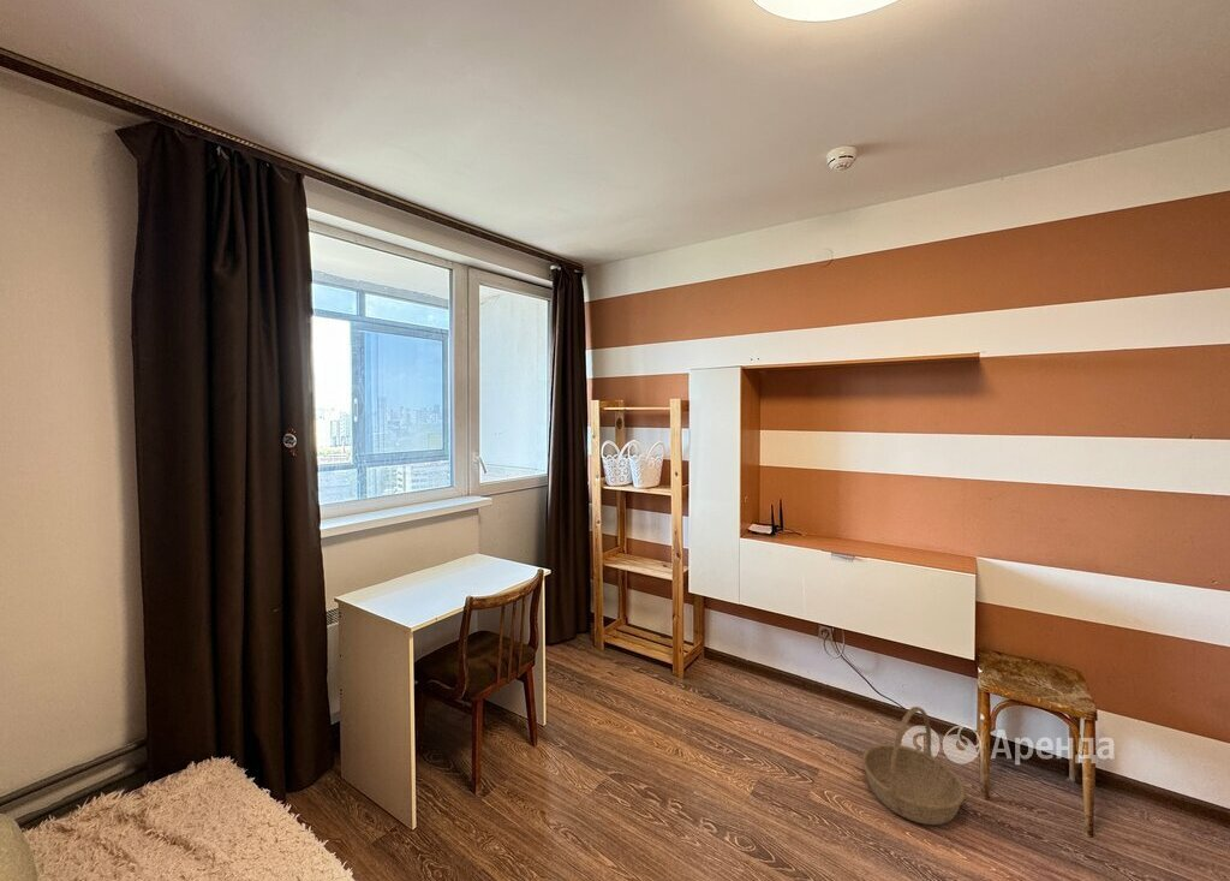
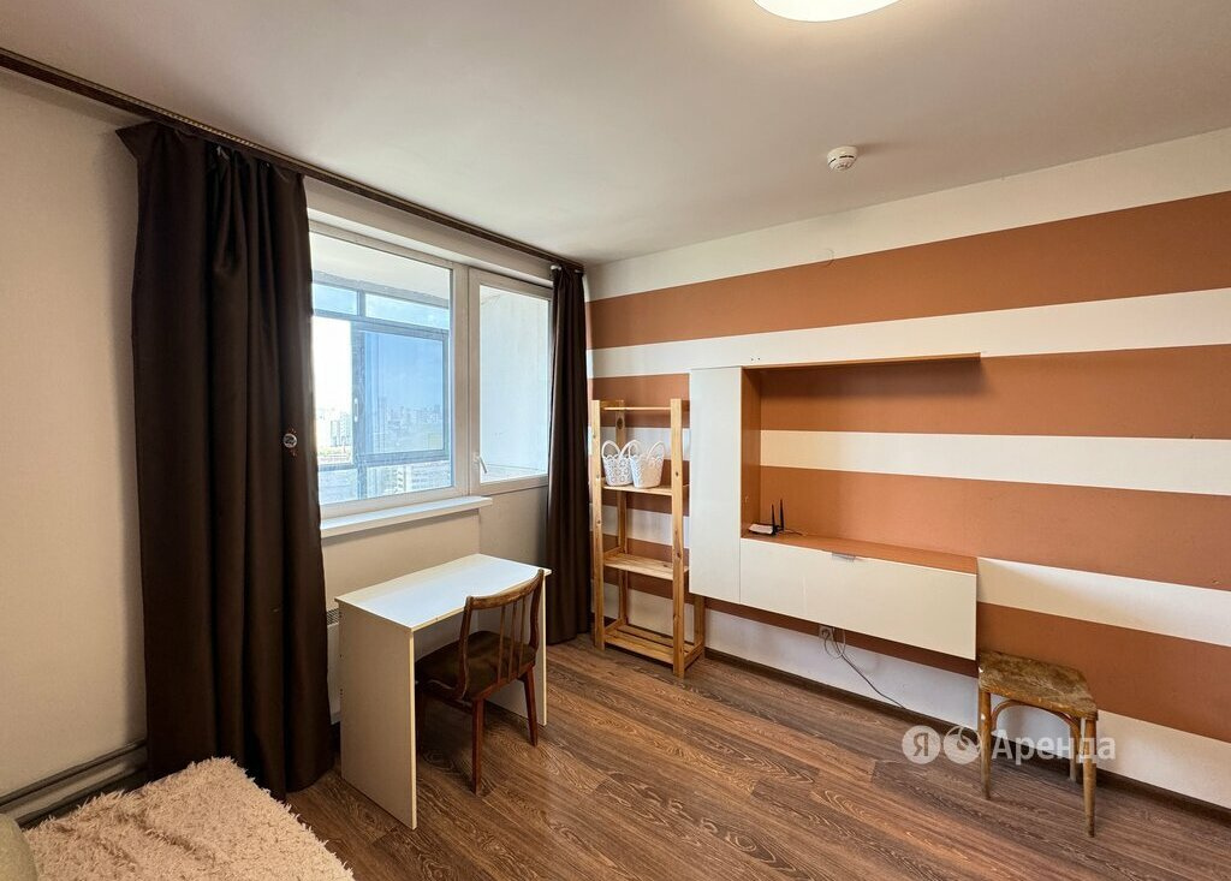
- basket [861,706,967,826]
